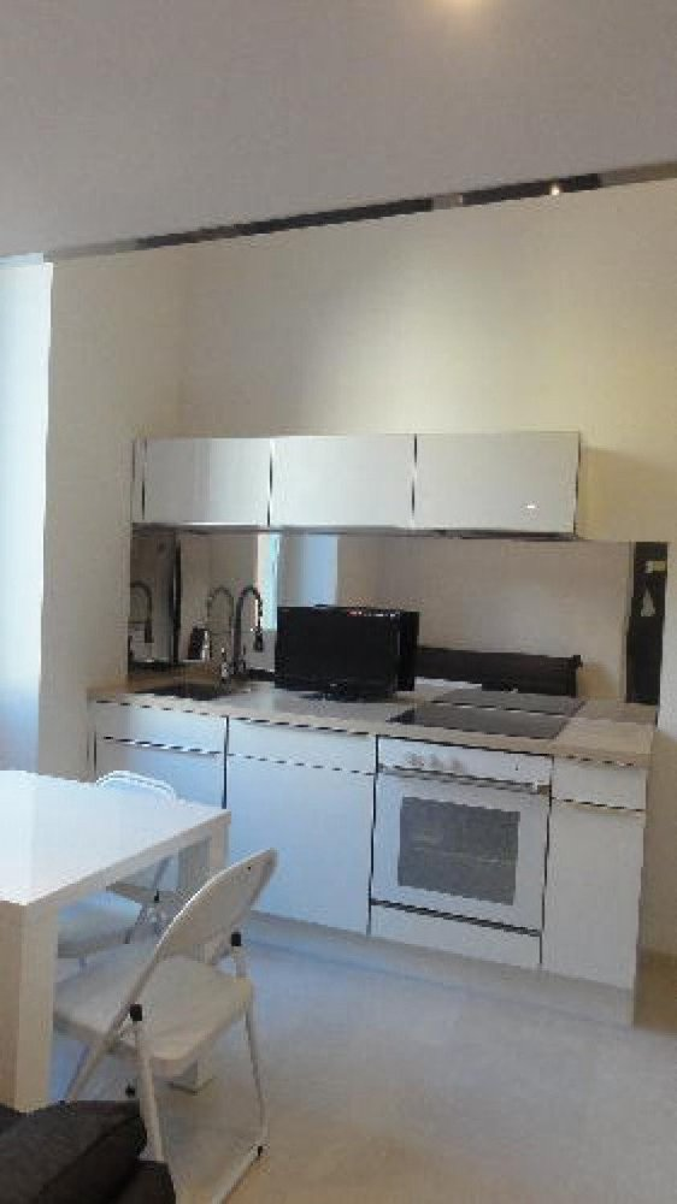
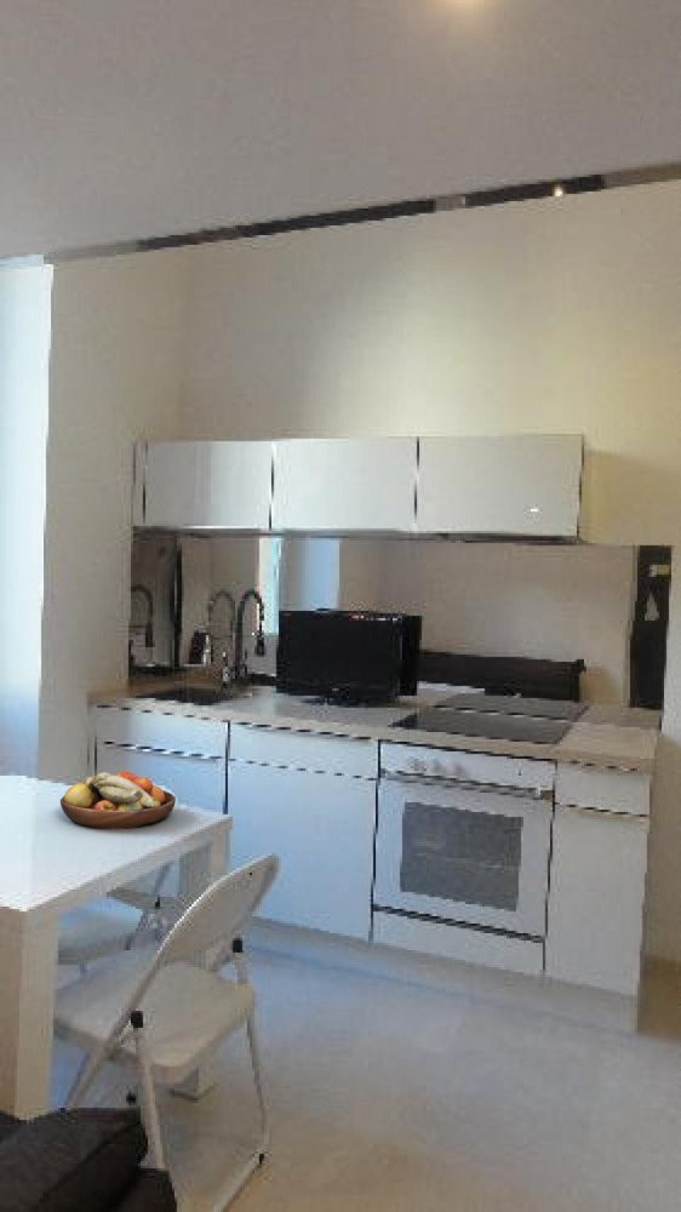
+ fruit bowl [59,770,177,830]
